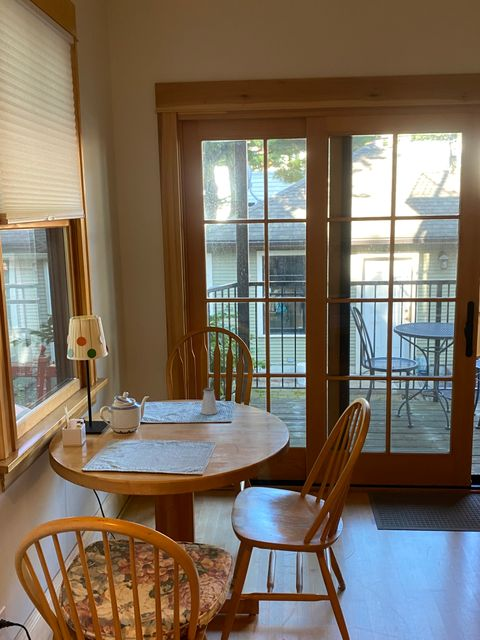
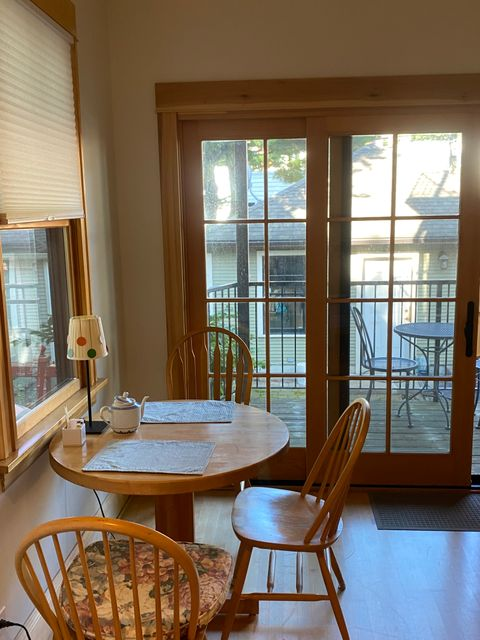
- saltshaker [200,387,219,416]
